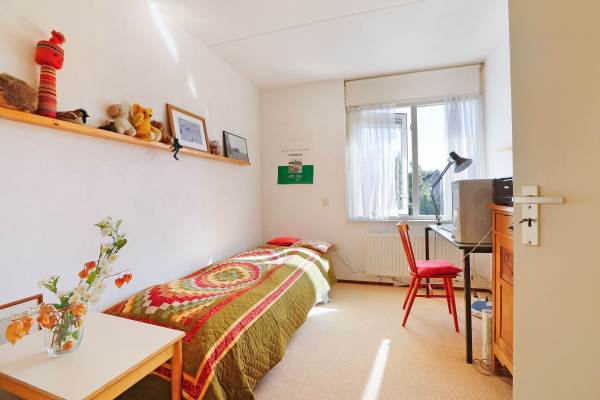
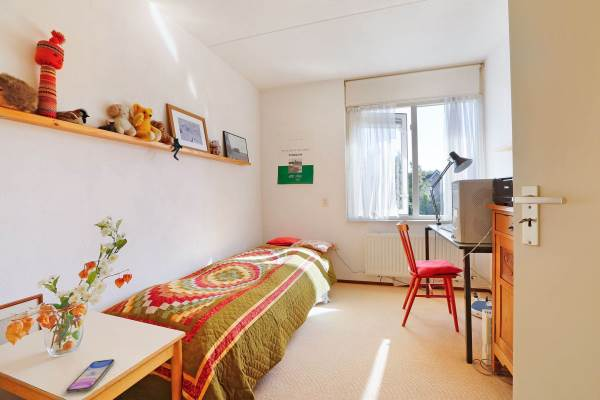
+ smartphone [65,358,116,394]
